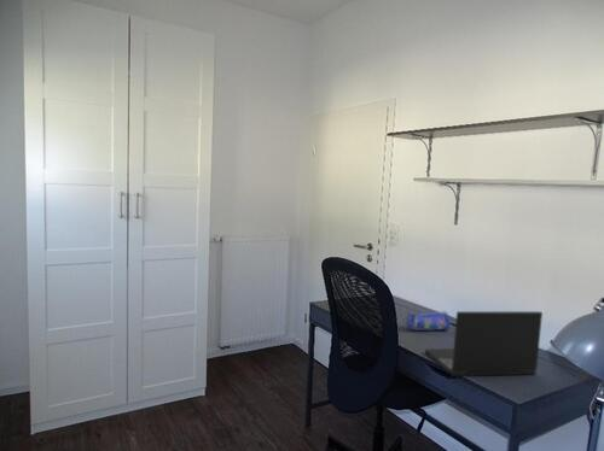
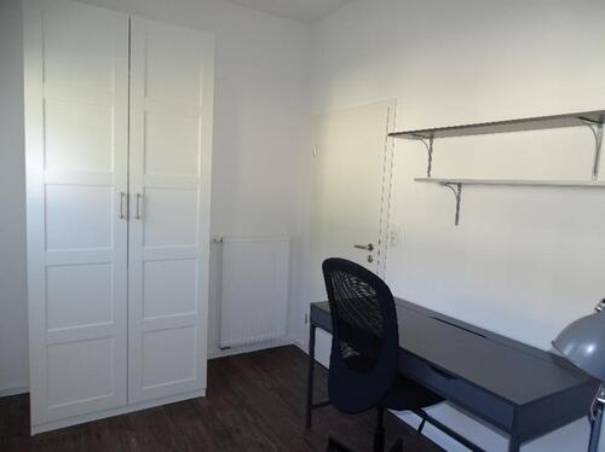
- pencil case [405,310,452,332]
- laptop [424,310,544,377]
